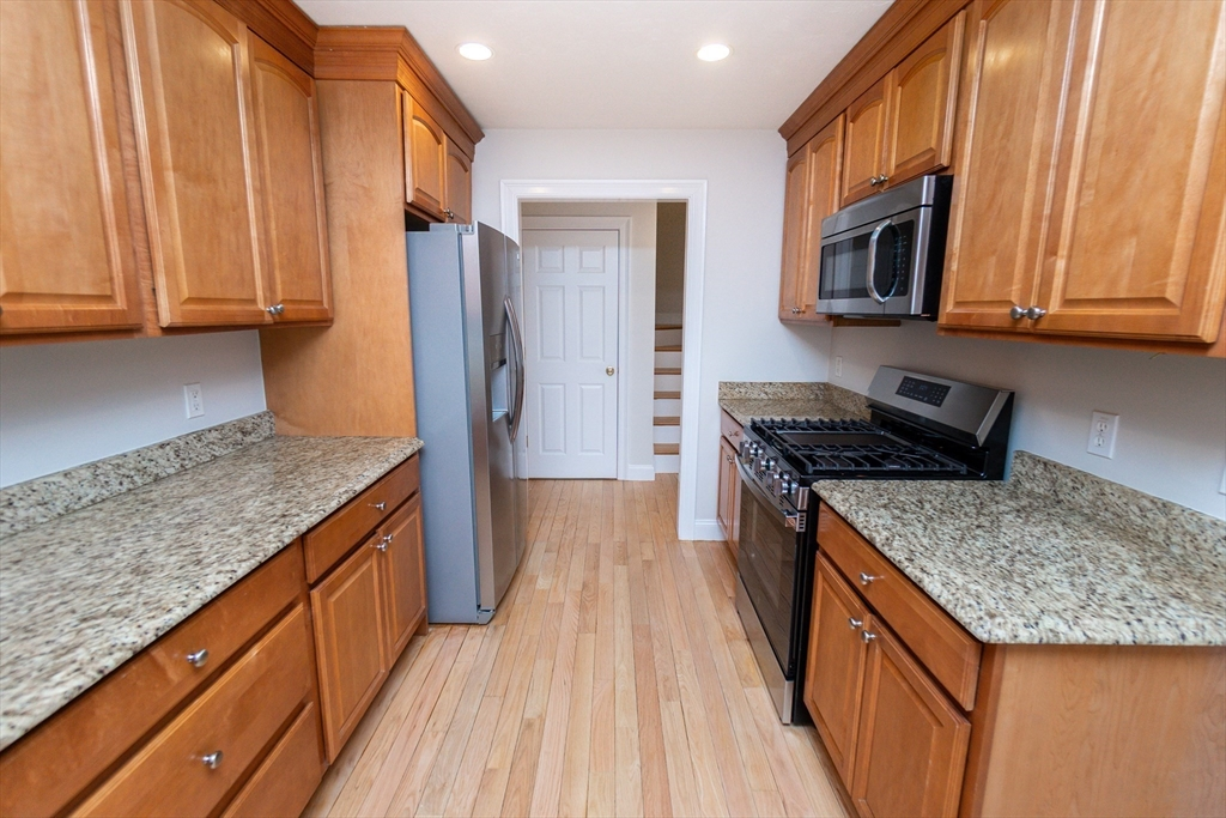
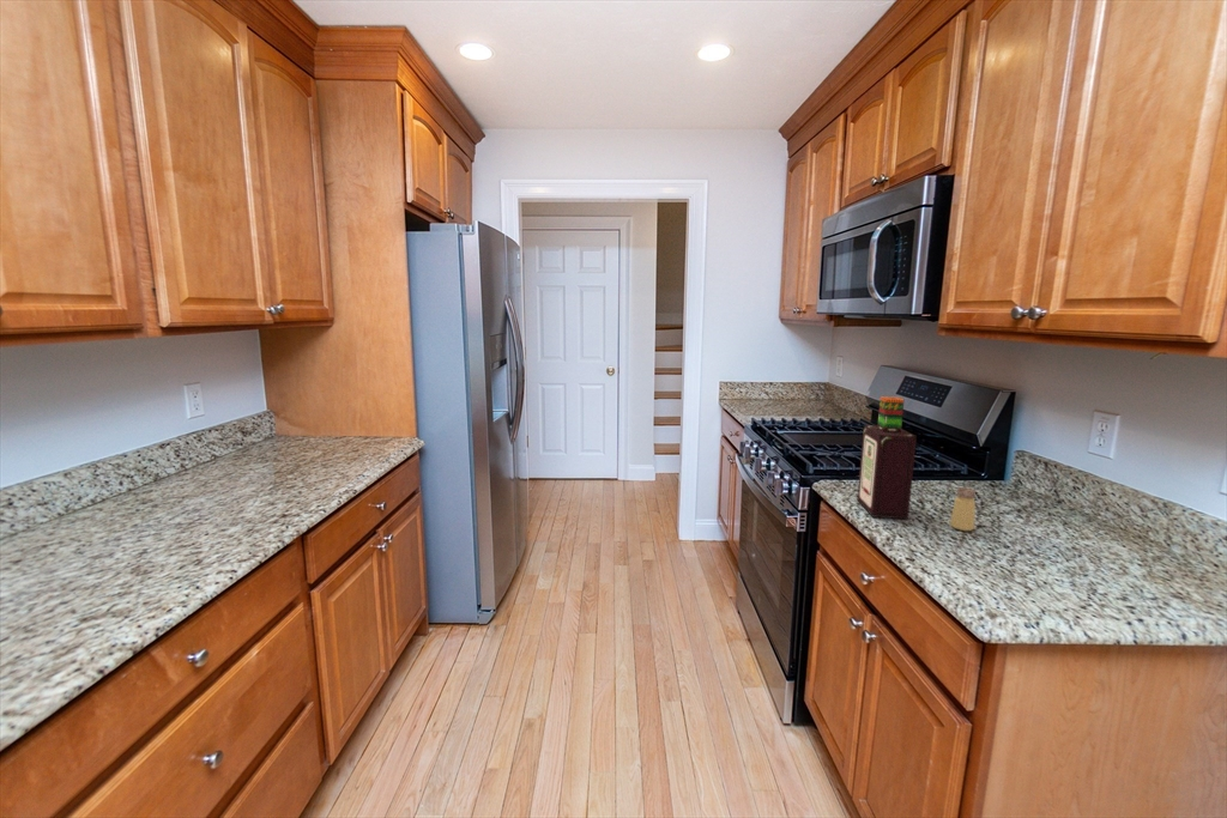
+ saltshaker [949,486,977,532]
+ bottle [856,395,918,520]
